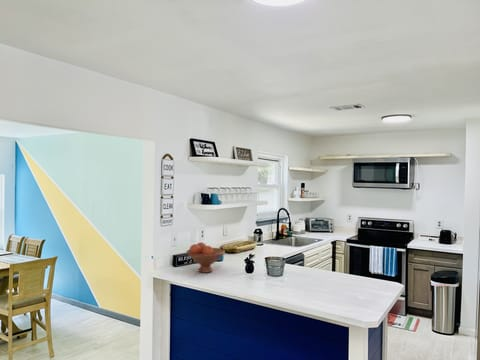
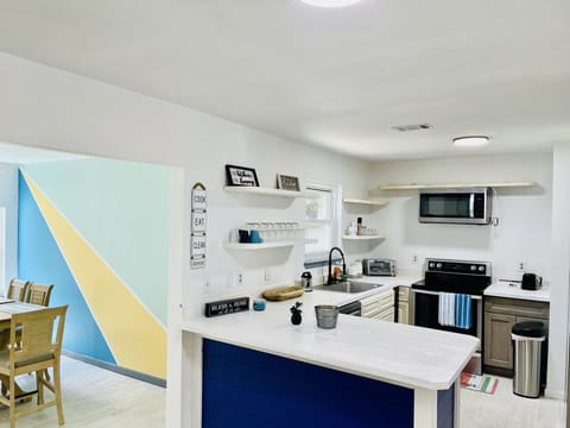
- fruit bowl [186,241,226,274]
